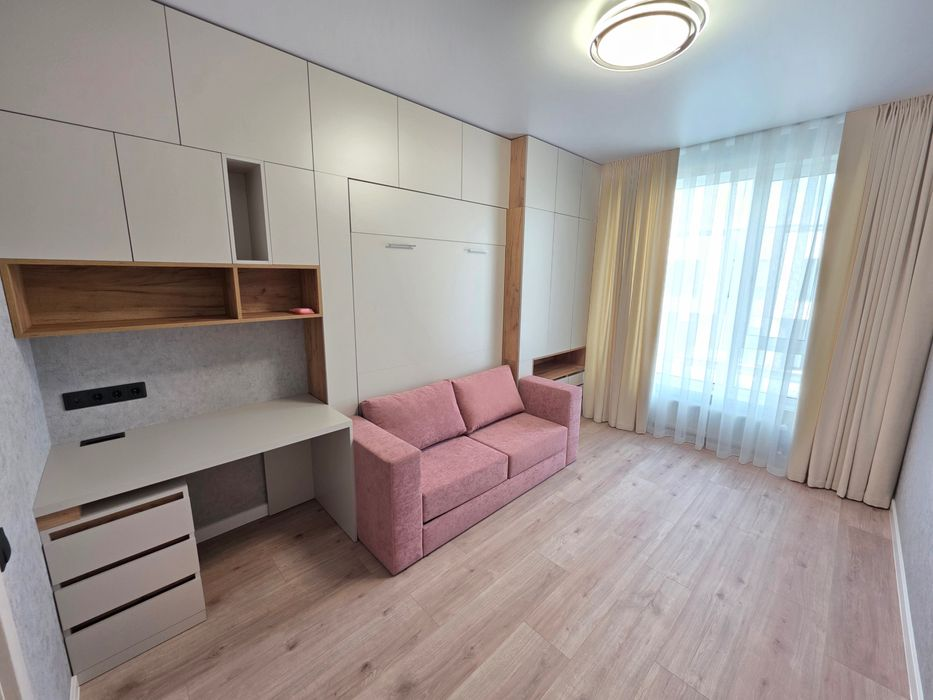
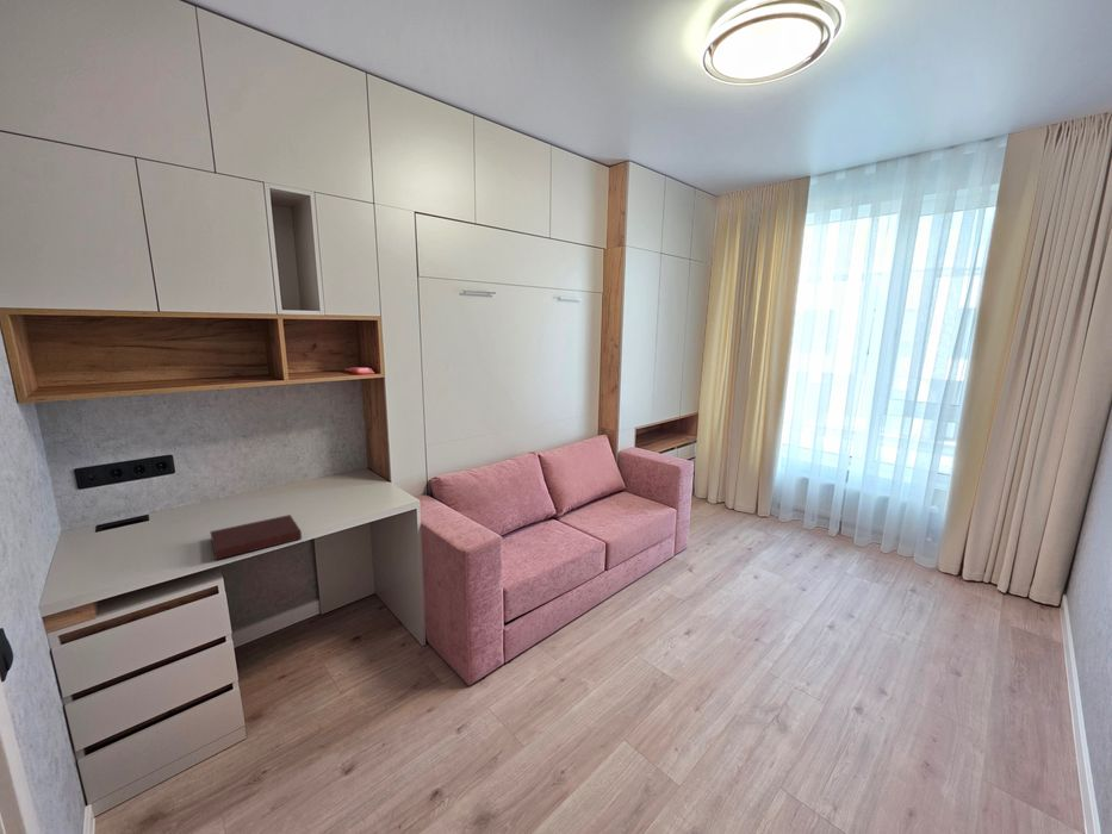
+ notebook [209,514,303,561]
